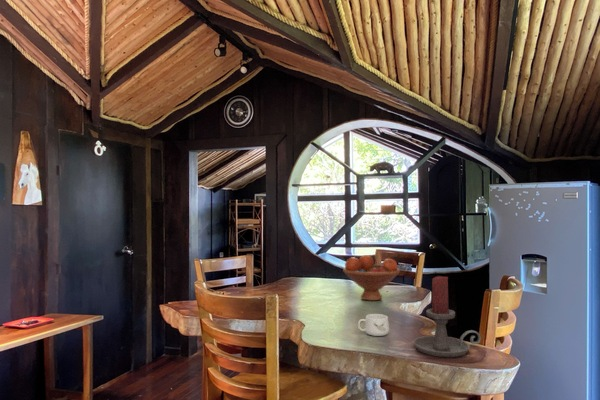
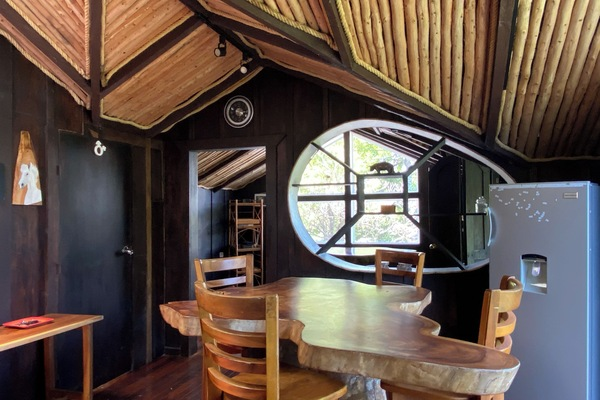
- mug [357,313,390,337]
- fruit bowl [342,254,401,302]
- candle holder [413,275,482,358]
